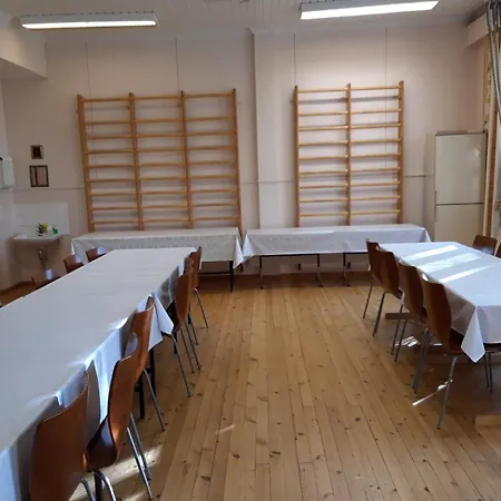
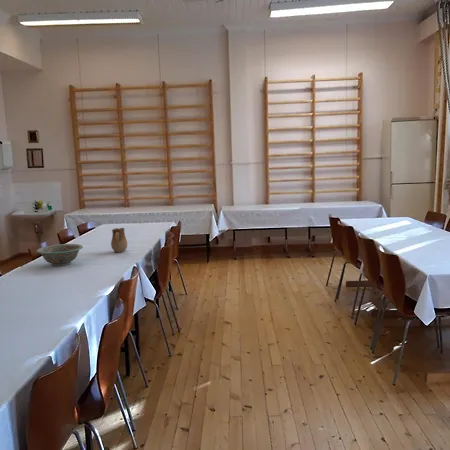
+ decorative bowl [36,243,84,267]
+ ceramic jug [110,227,128,253]
